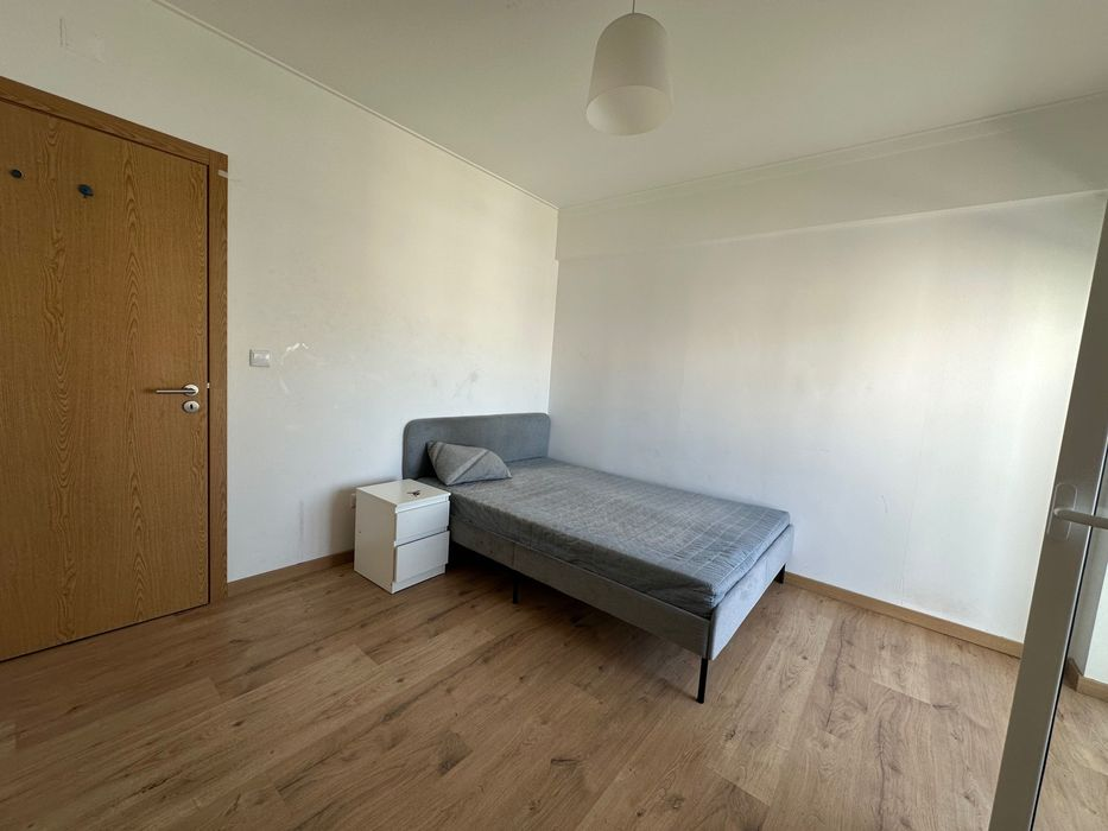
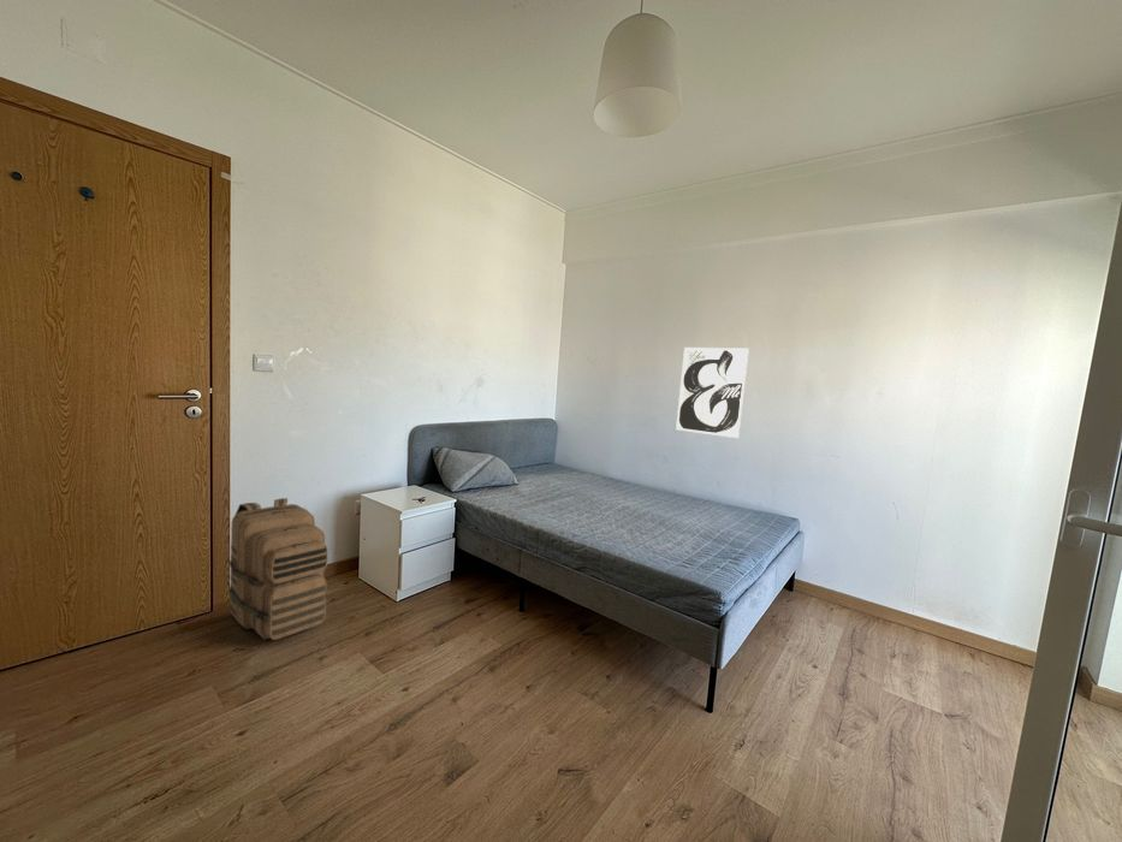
+ backpack [227,497,330,641]
+ wall art [675,346,750,439]
